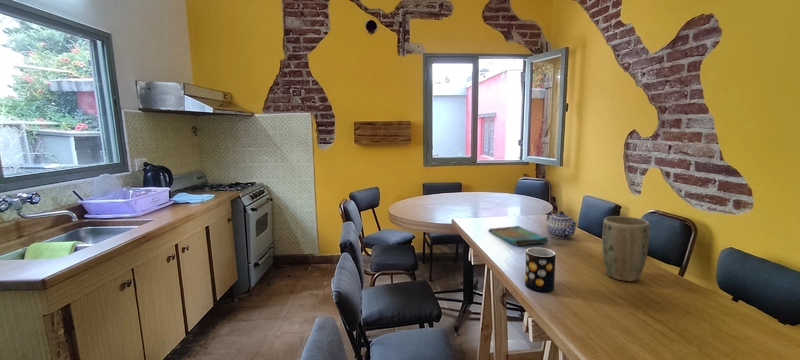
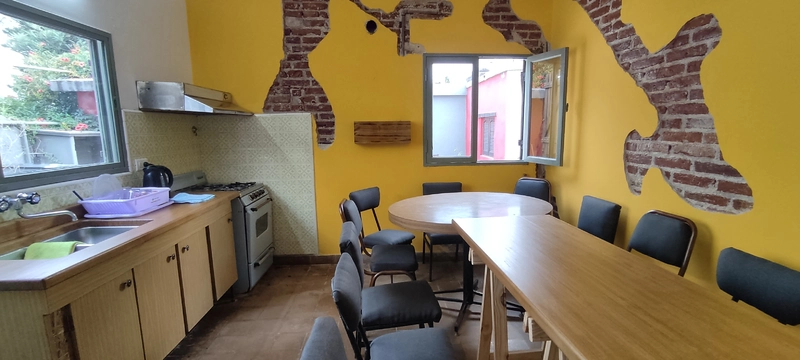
- mug [524,247,557,293]
- teapot [546,210,578,239]
- plant pot [601,215,650,282]
- dish towel [488,225,549,247]
